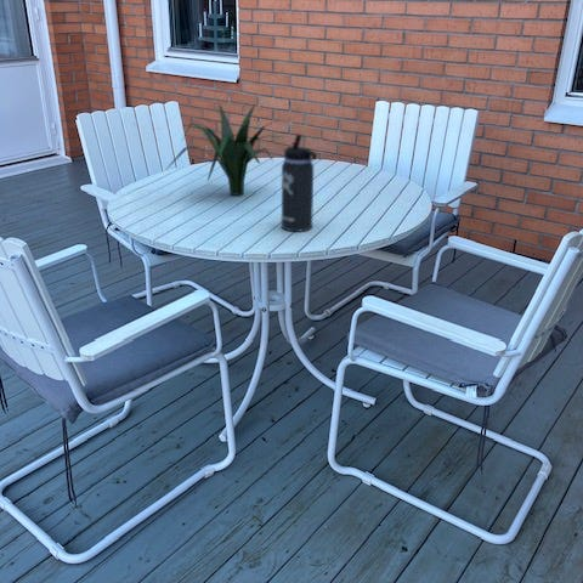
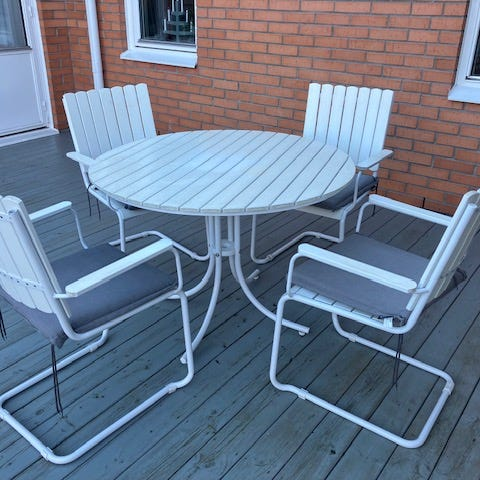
- thermos bottle [281,134,318,233]
- plant [165,103,292,197]
